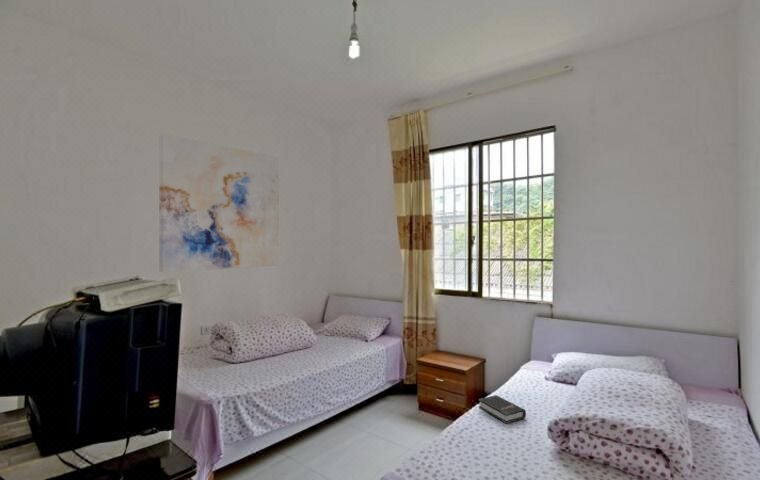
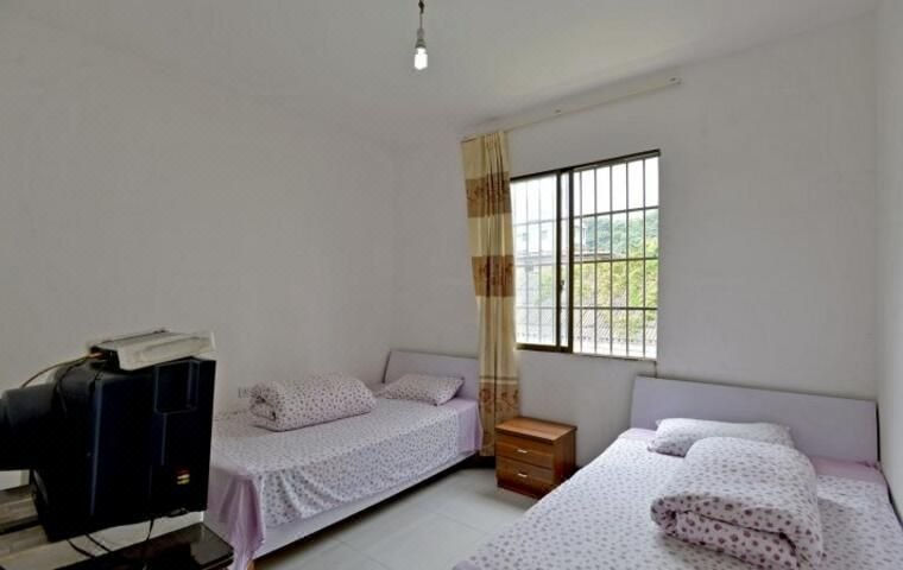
- hardback book [478,394,527,425]
- wall art [158,133,280,273]
